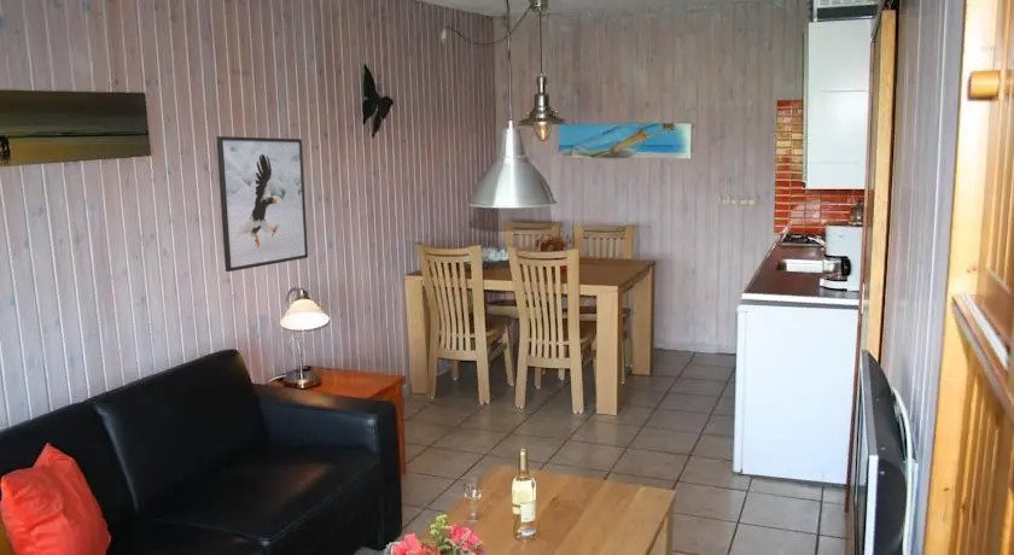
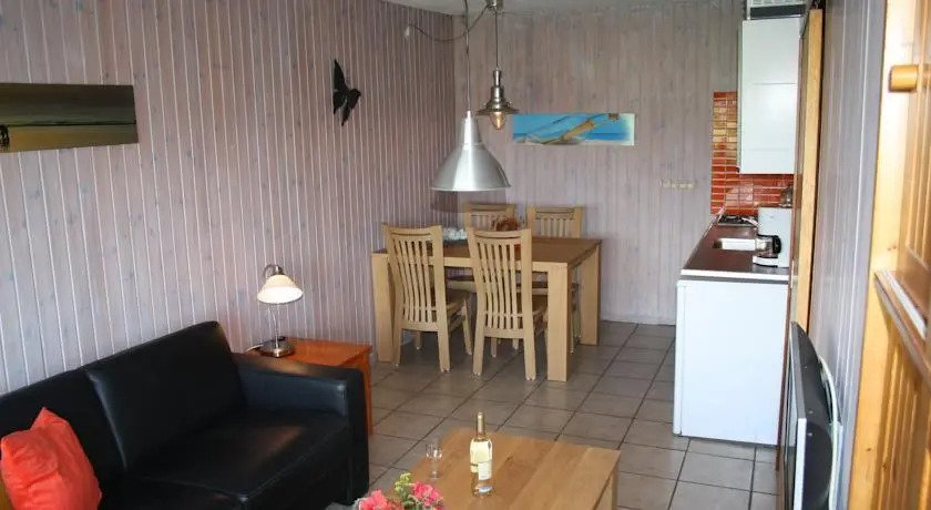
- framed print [215,135,309,273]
